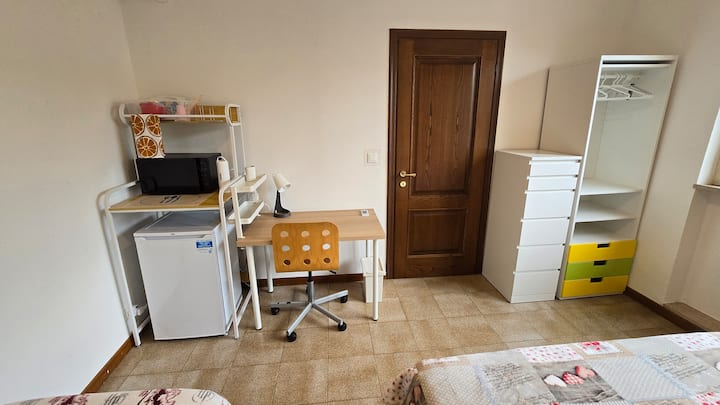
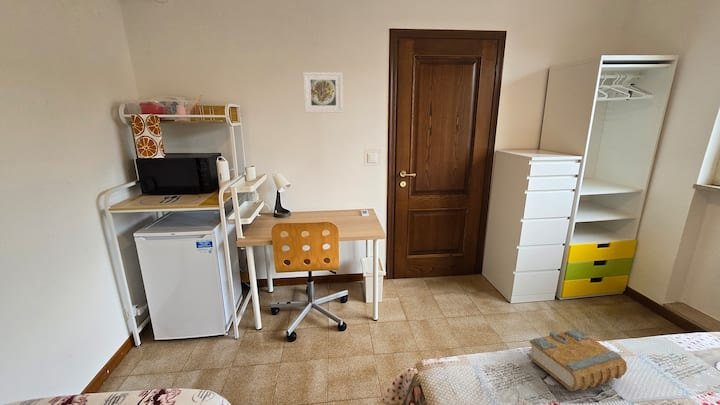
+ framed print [302,71,344,114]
+ book [527,328,628,392]
